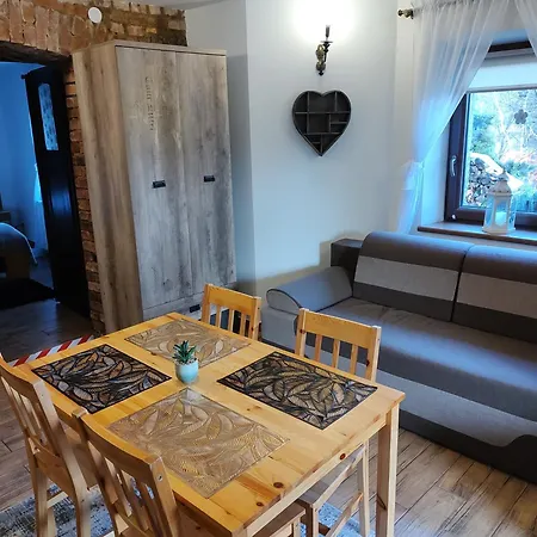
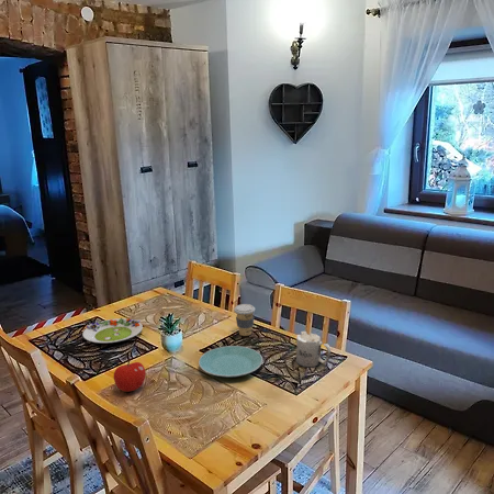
+ coffee cup [233,303,256,337]
+ fruit [113,358,147,393]
+ mug [295,330,332,368]
+ salad plate [81,316,144,344]
+ plate [198,345,263,379]
